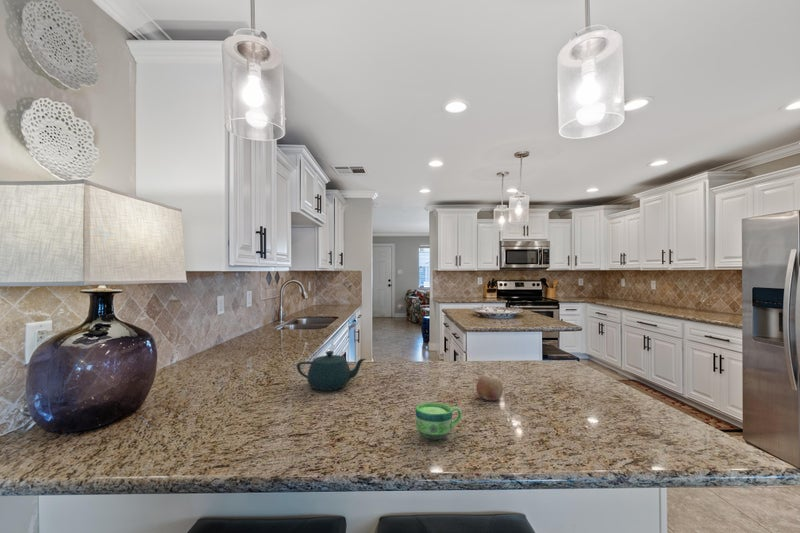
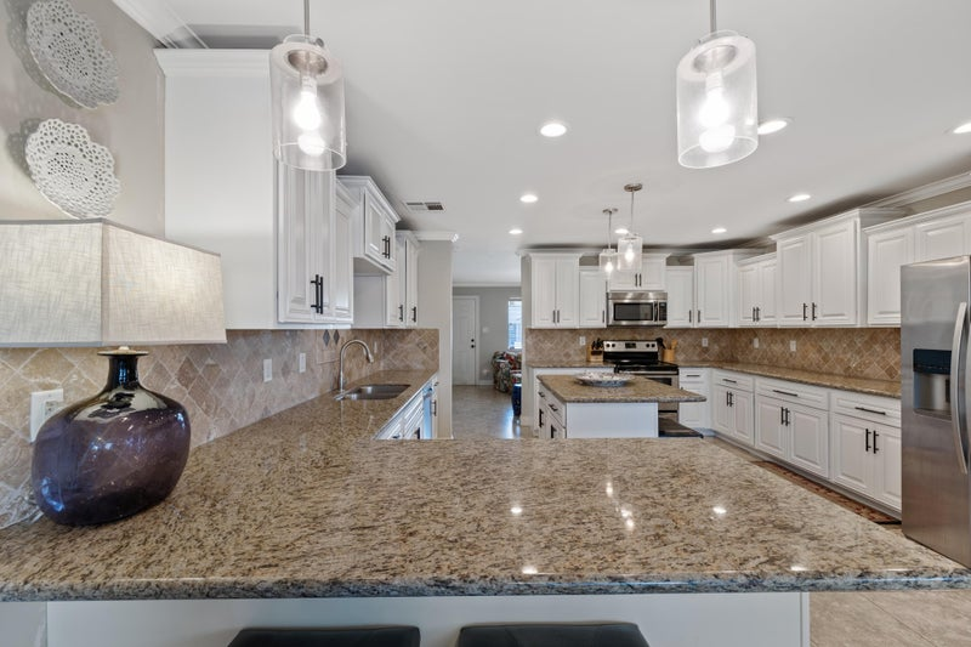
- cup [415,402,463,440]
- apple [475,372,504,401]
- teapot [296,350,367,392]
